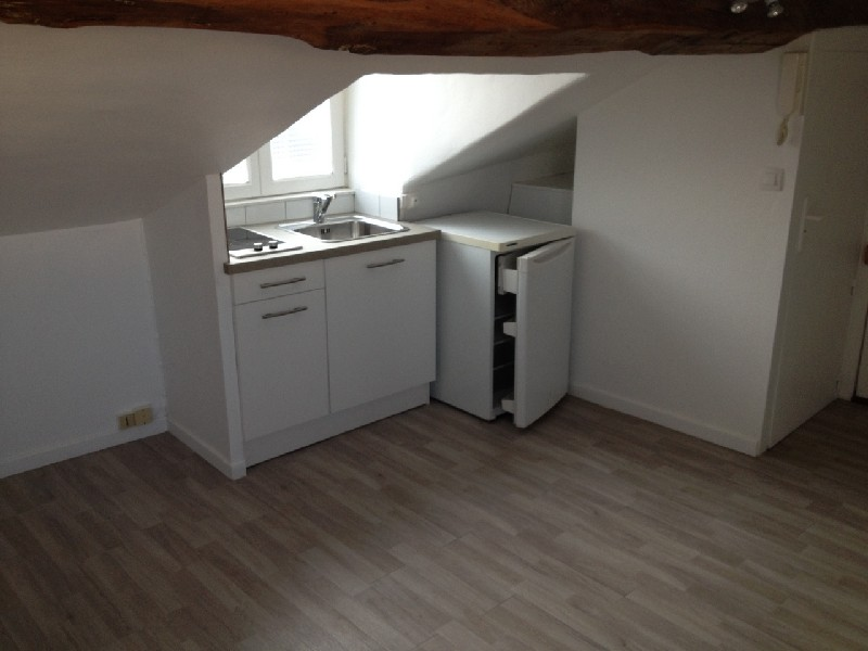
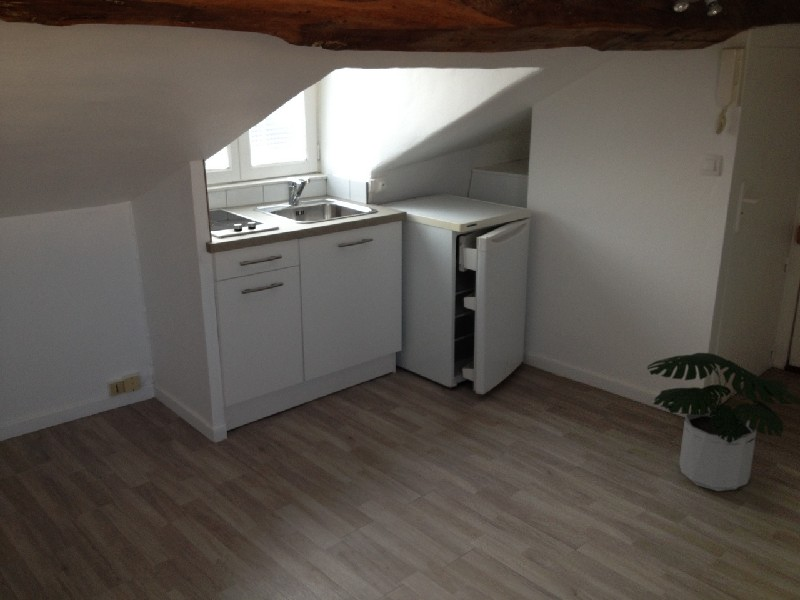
+ potted plant [646,352,800,492]
